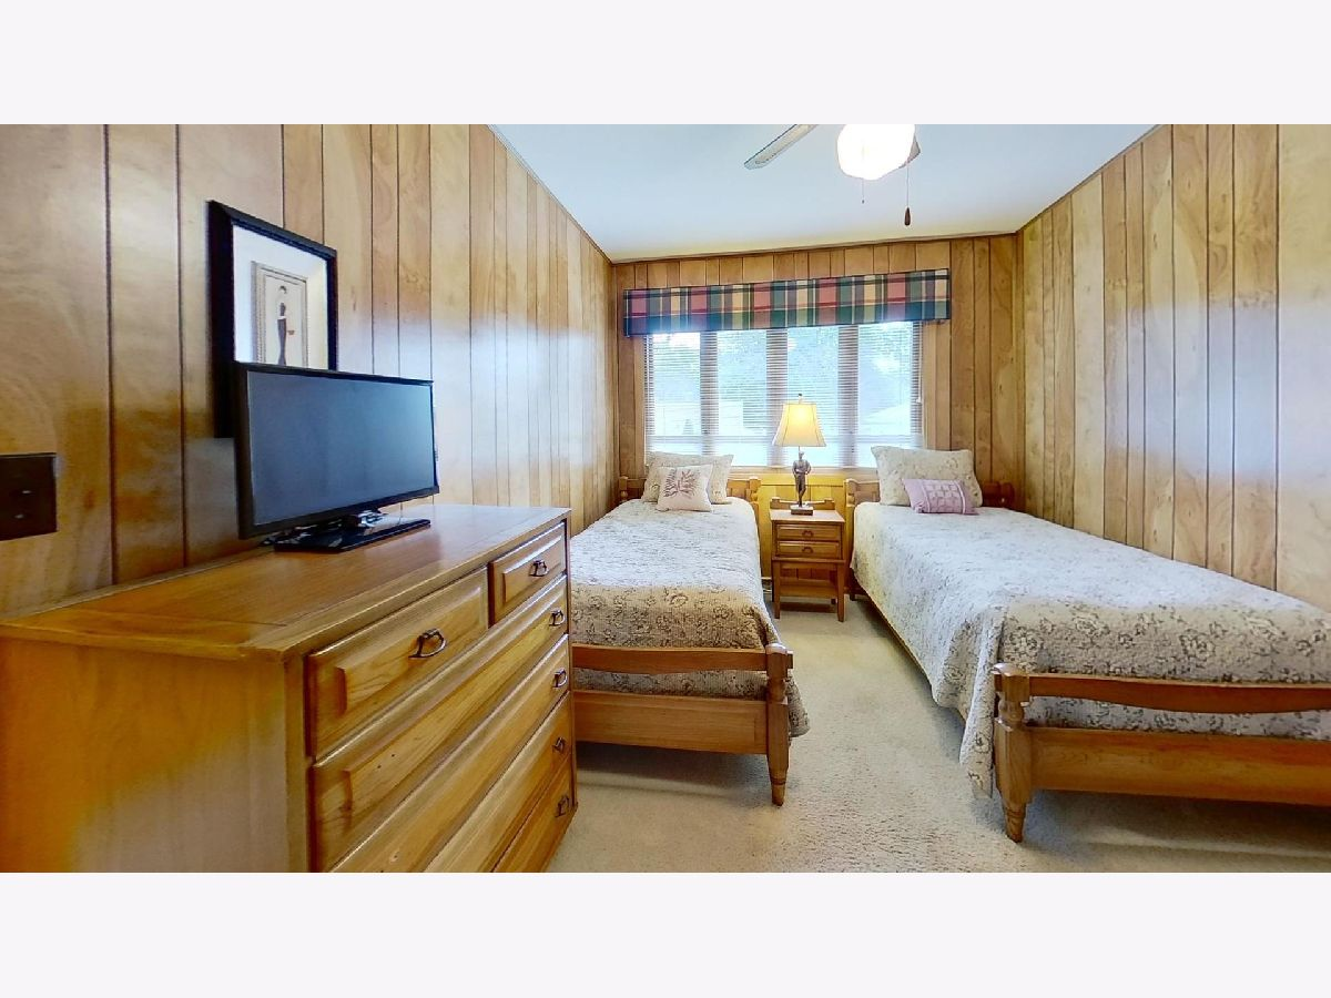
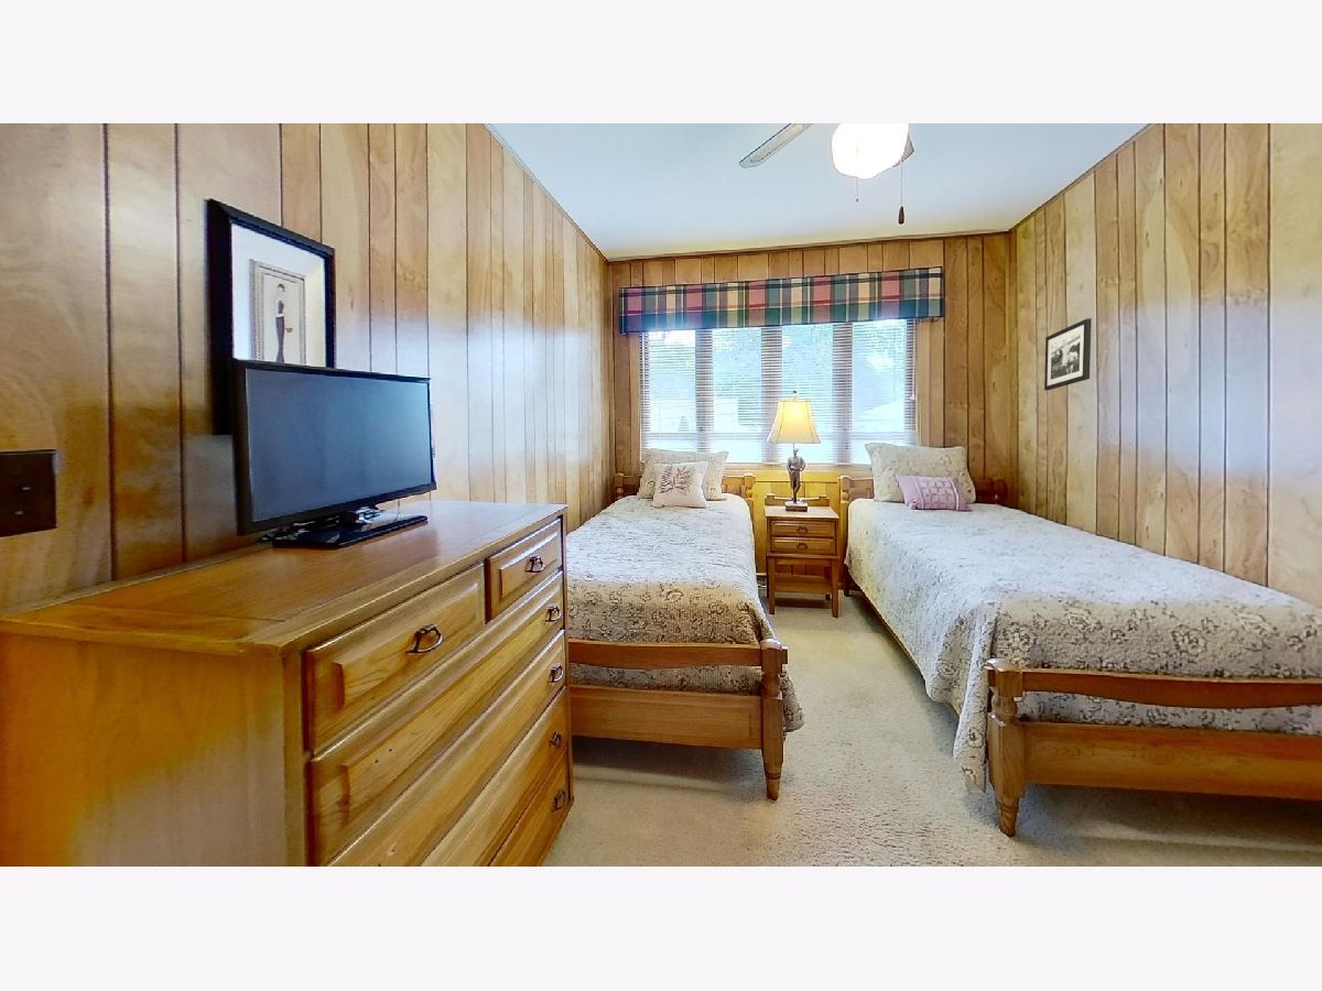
+ picture frame [1043,317,1093,391]
